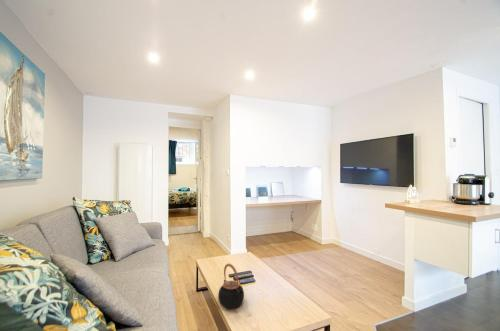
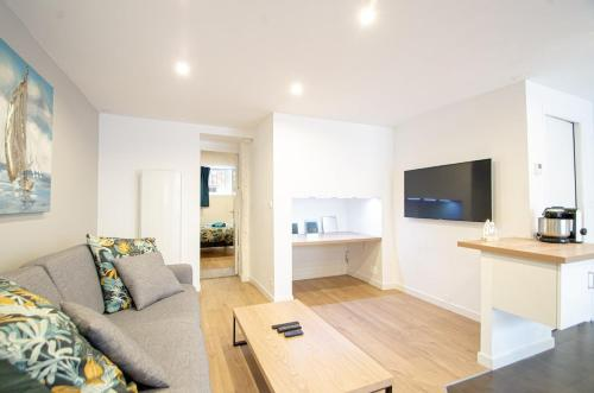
- teapot [217,263,245,309]
